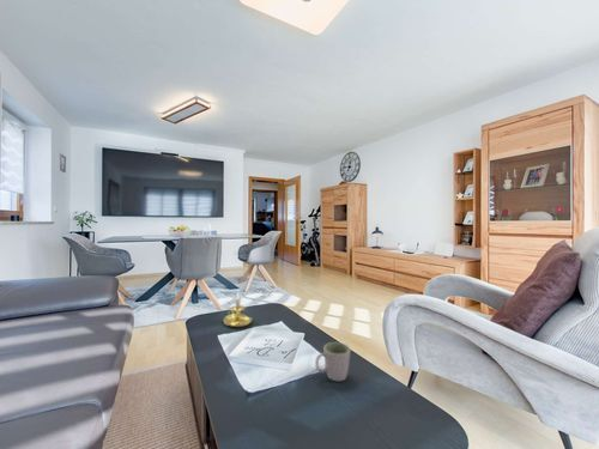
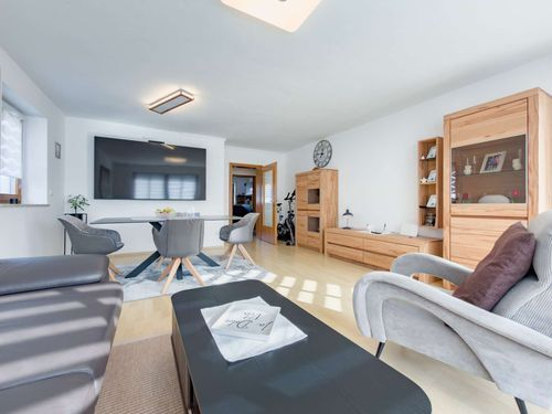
- mug [314,341,351,382]
- candle holder [223,290,253,328]
